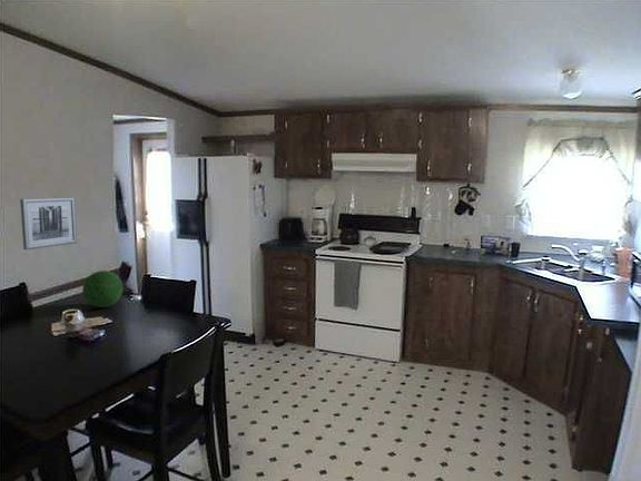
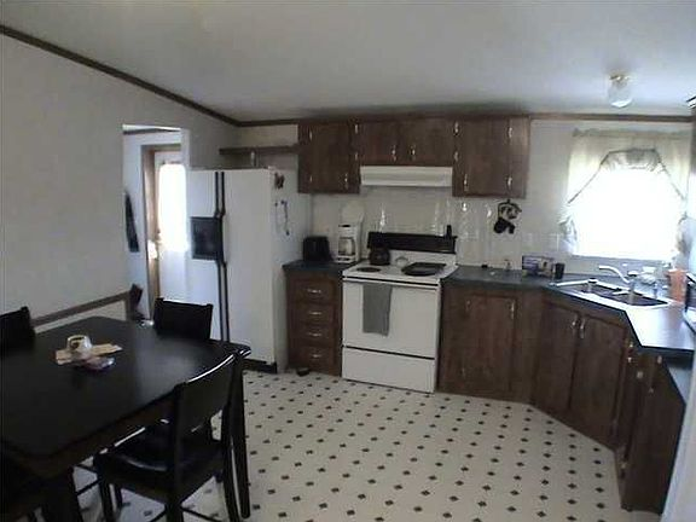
- decorative ball [81,269,125,308]
- wall art [19,197,78,251]
